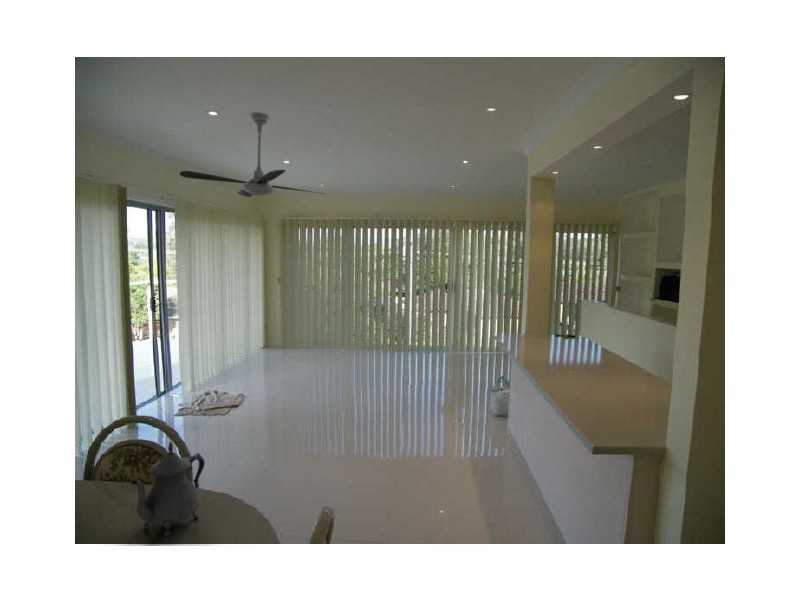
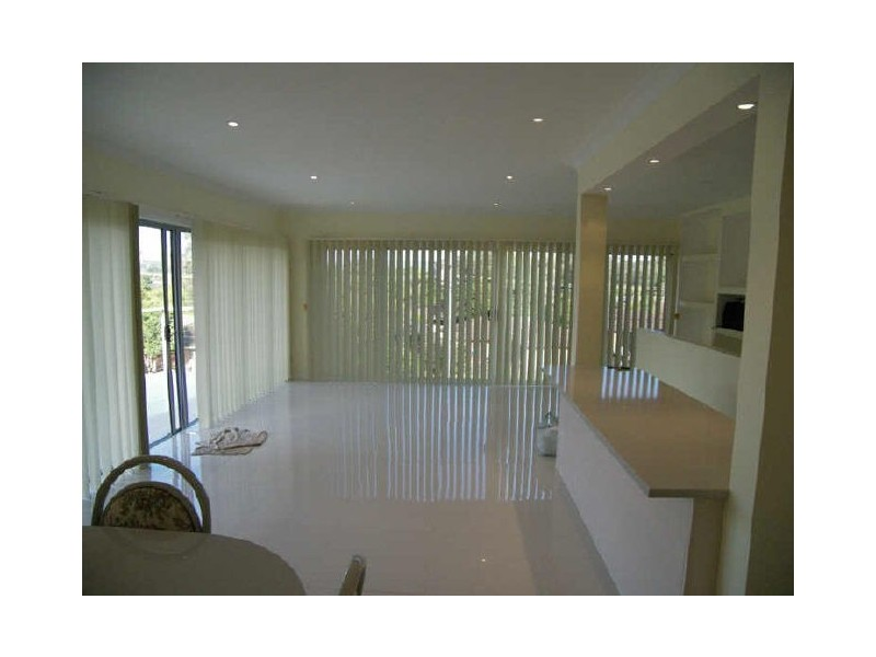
- teapot [130,440,206,536]
- ceiling fan [179,111,325,198]
